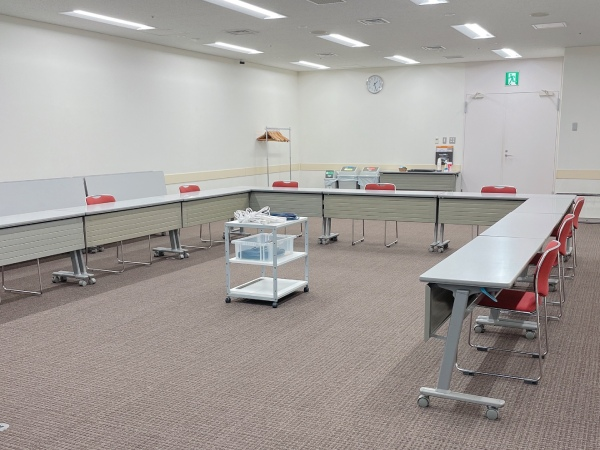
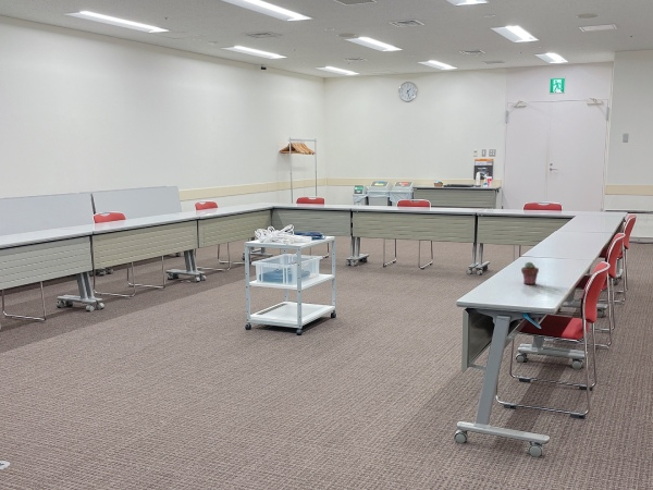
+ potted succulent [520,261,540,285]
